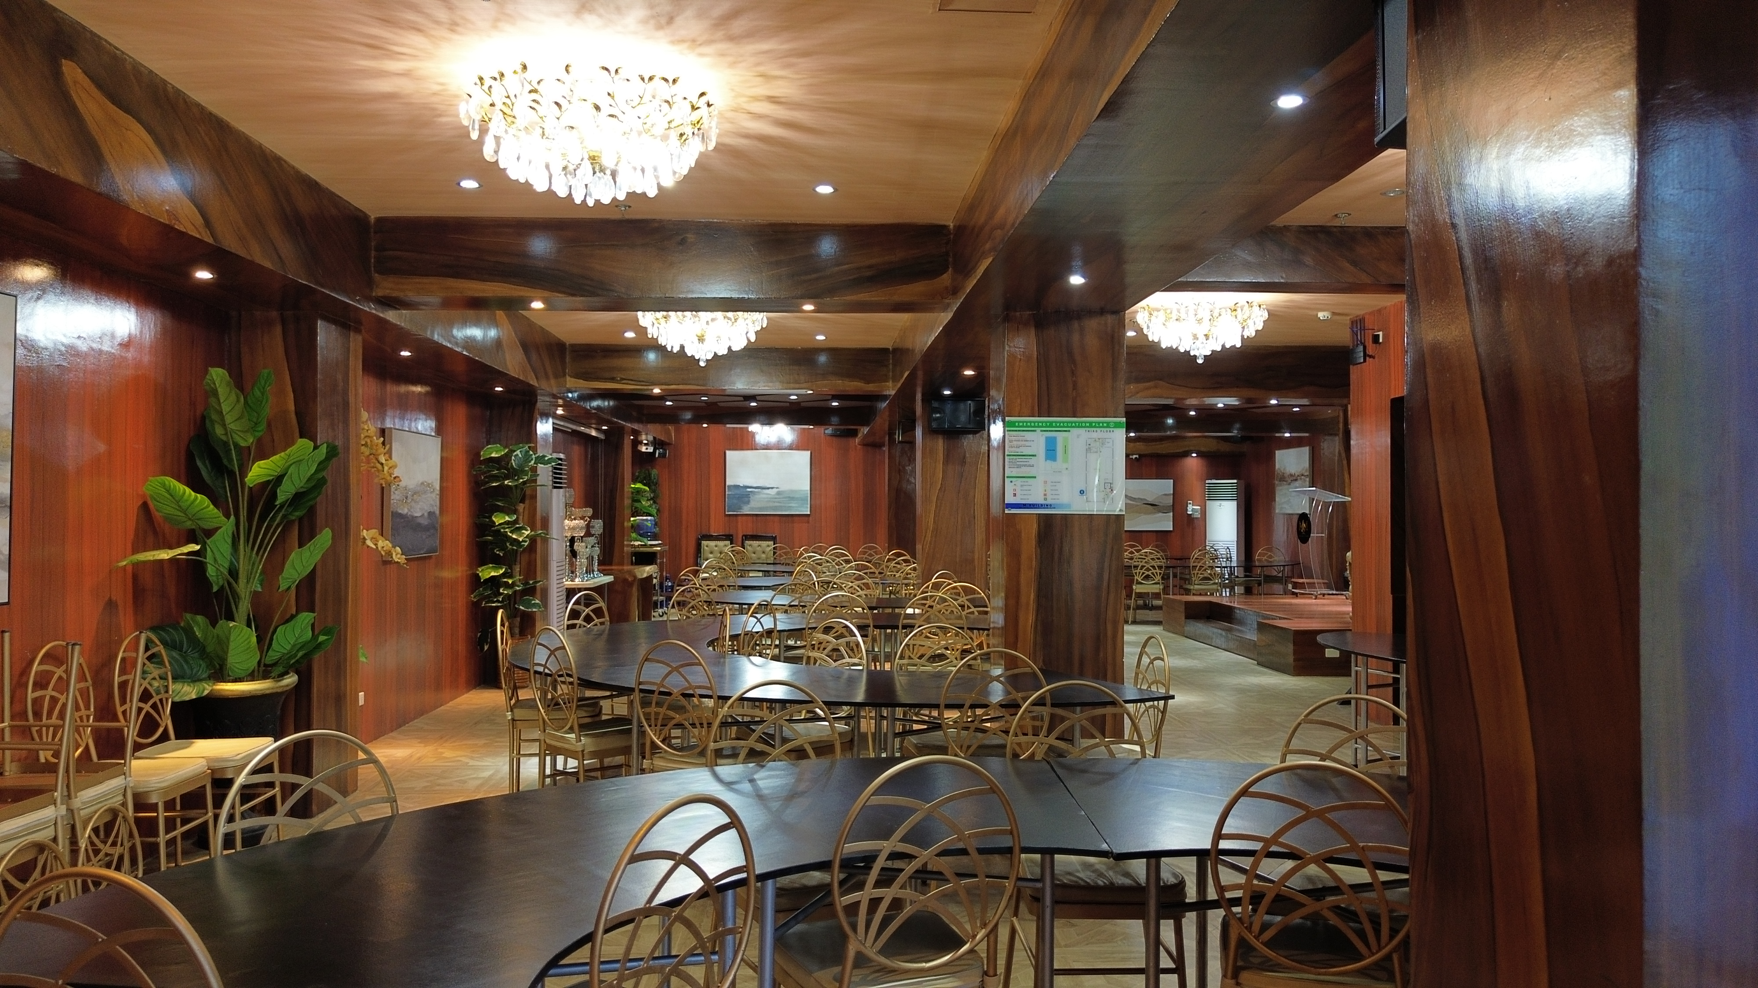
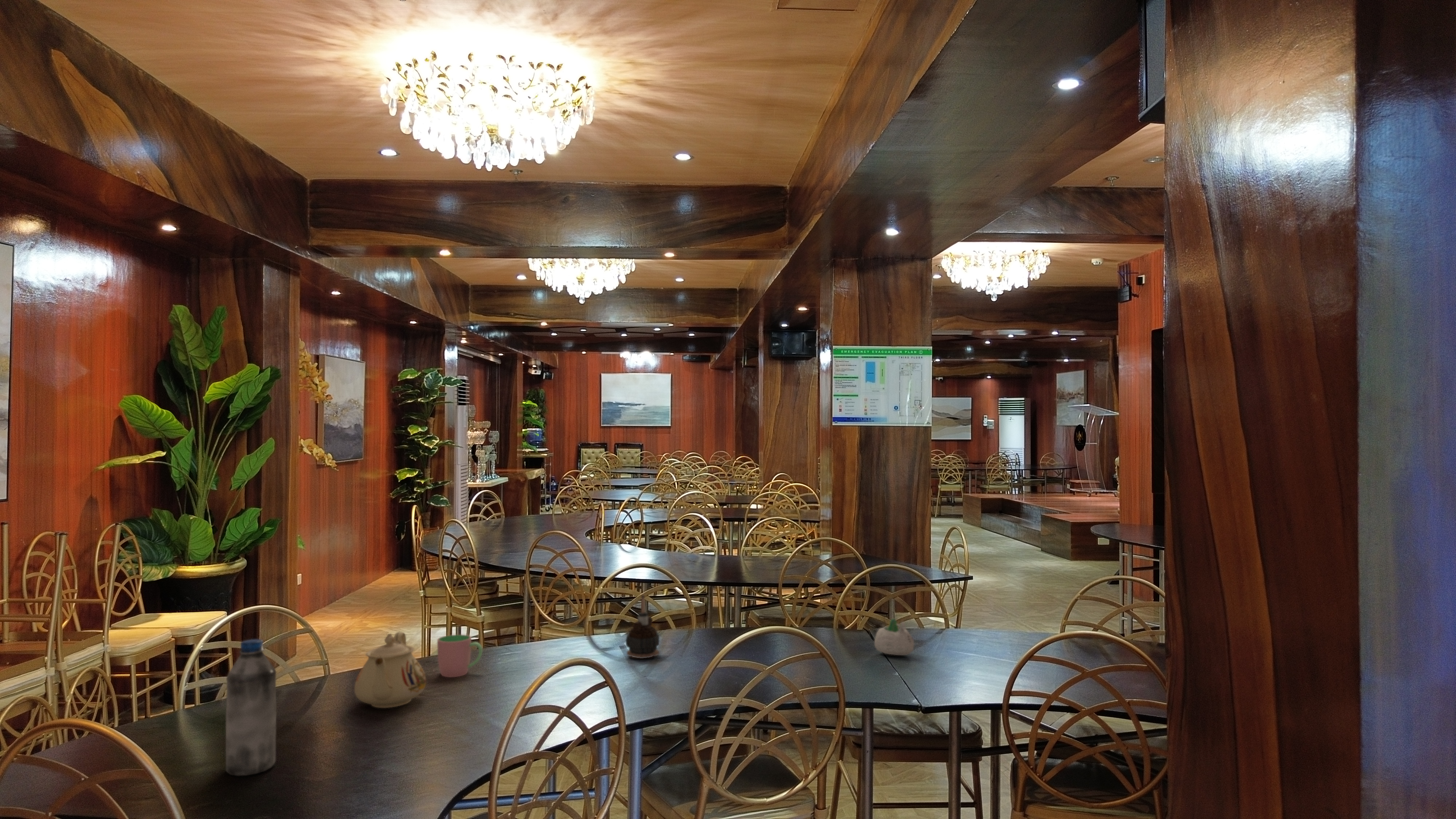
+ succulent planter [874,618,914,656]
+ water bottle [225,639,277,776]
+ cup [437,634,483,678]
+ candle [625,594,660,659]
+ teapot [354,631,427,708]
